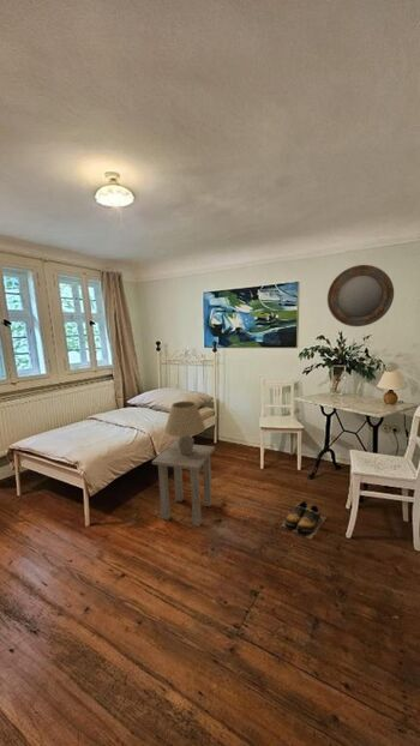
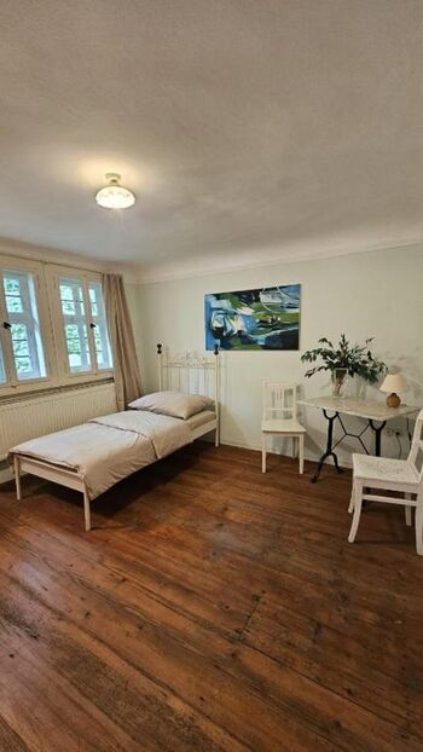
- shoes [281,500,328,540]
- home mirror [326,264,395,327]
- table lamp [164,401,206,456]
- side table [151,441,216,528]
